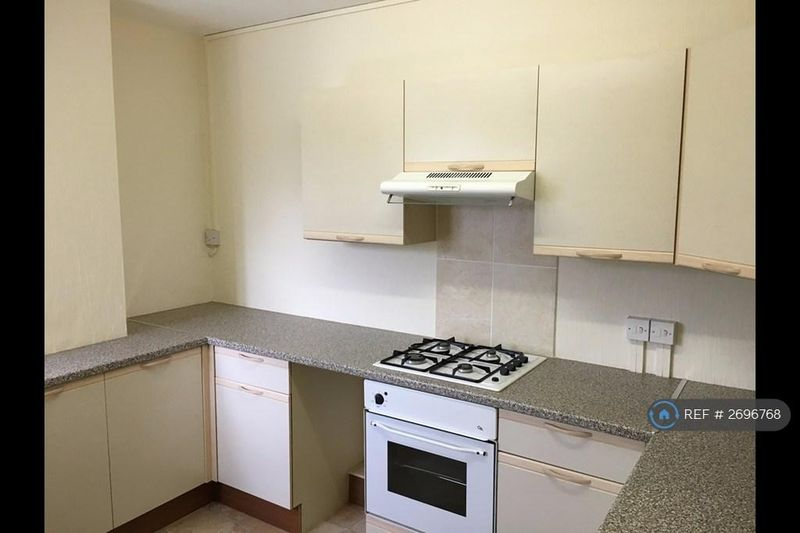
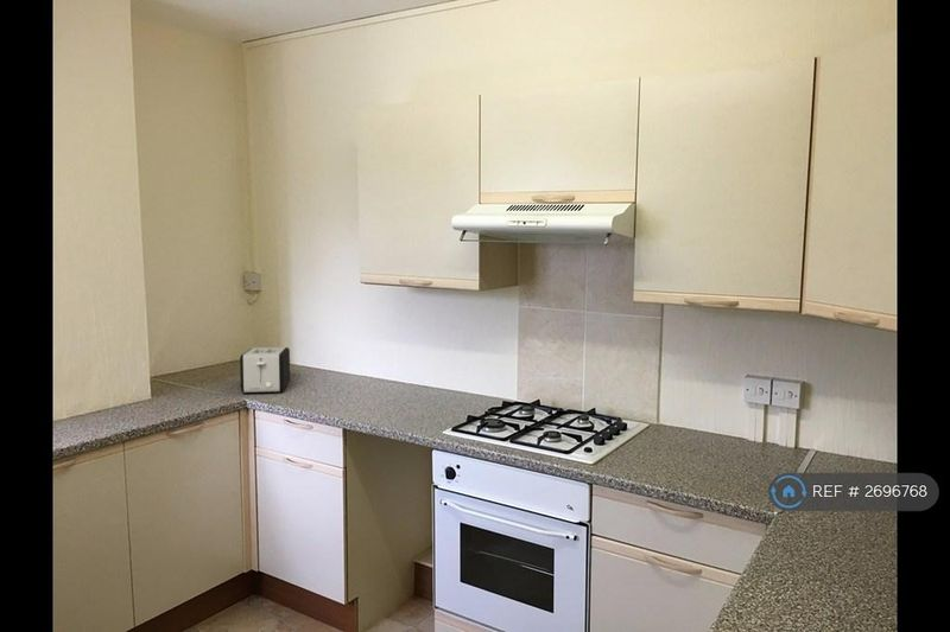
+ toaster [239,346,291,394]
